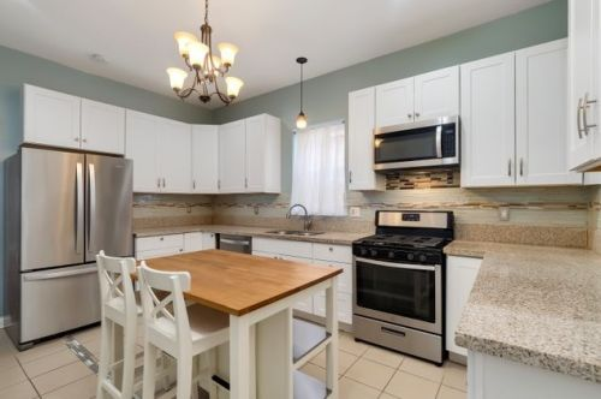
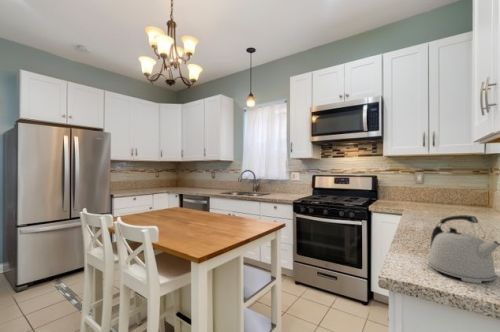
+ kettle [428,214,500,284]
